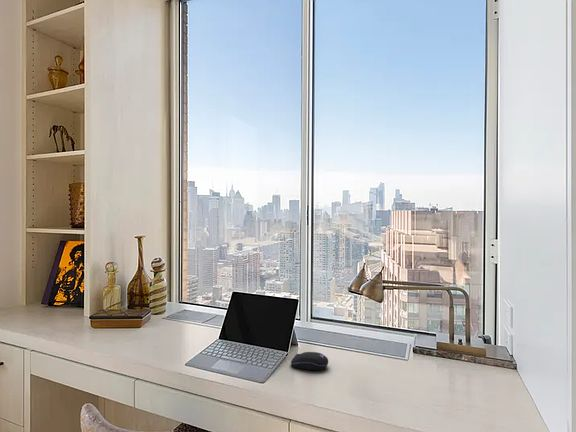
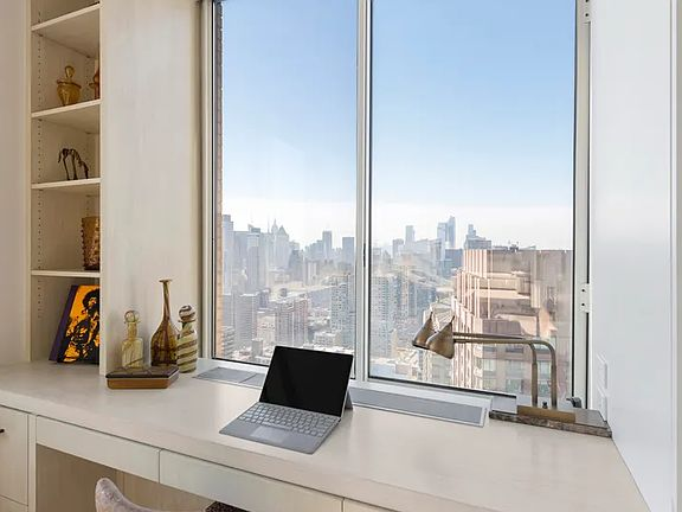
- computer mouse [290,351,329,371]
